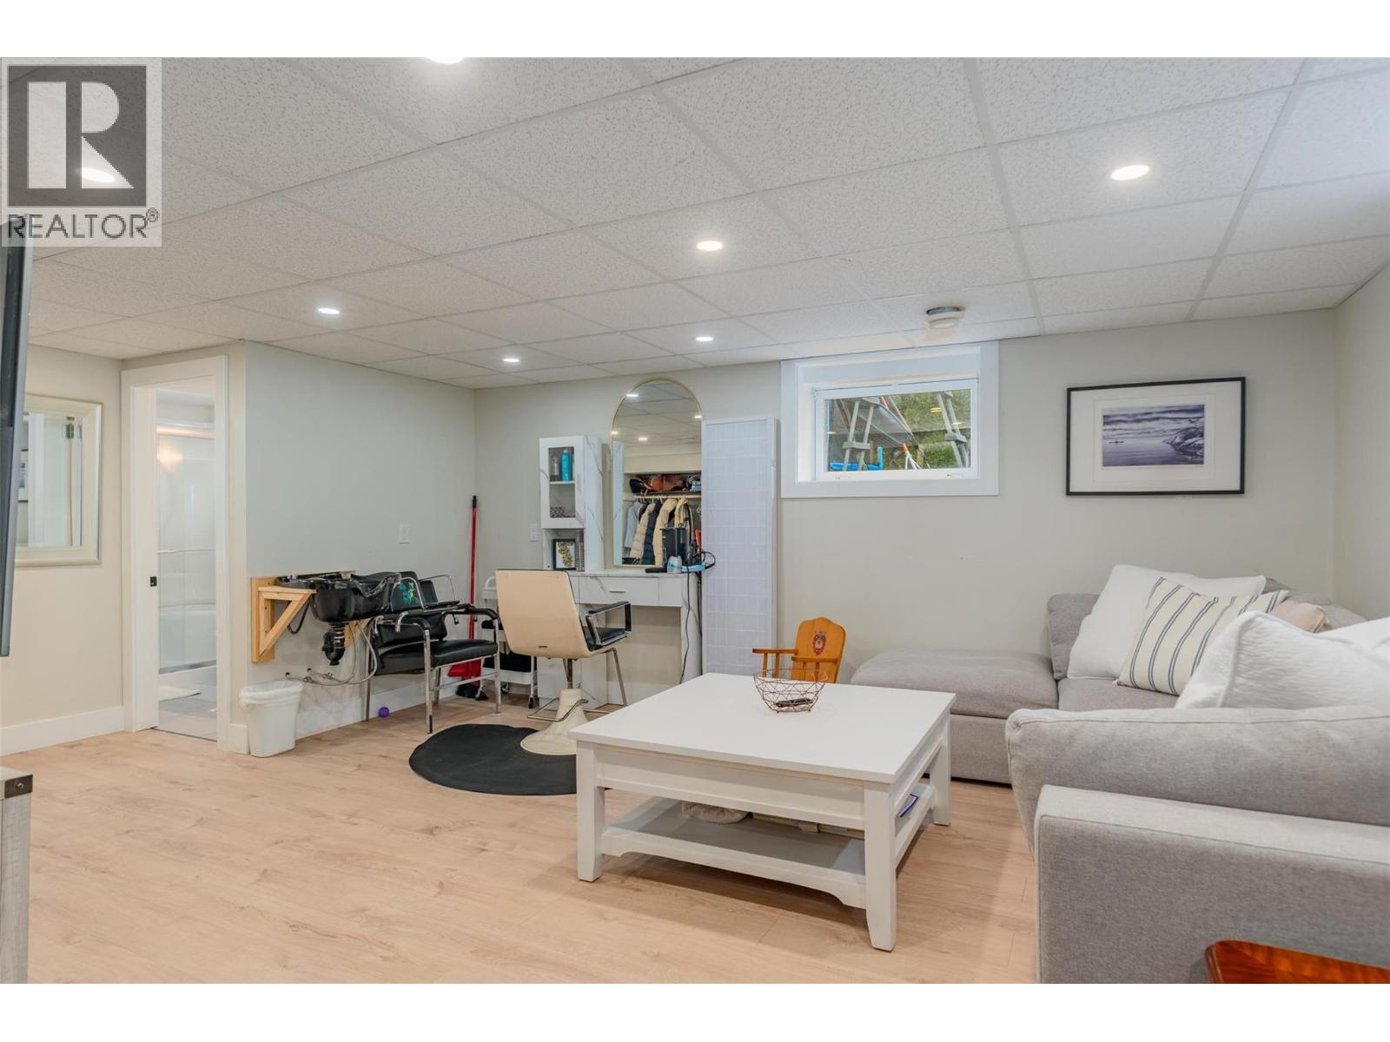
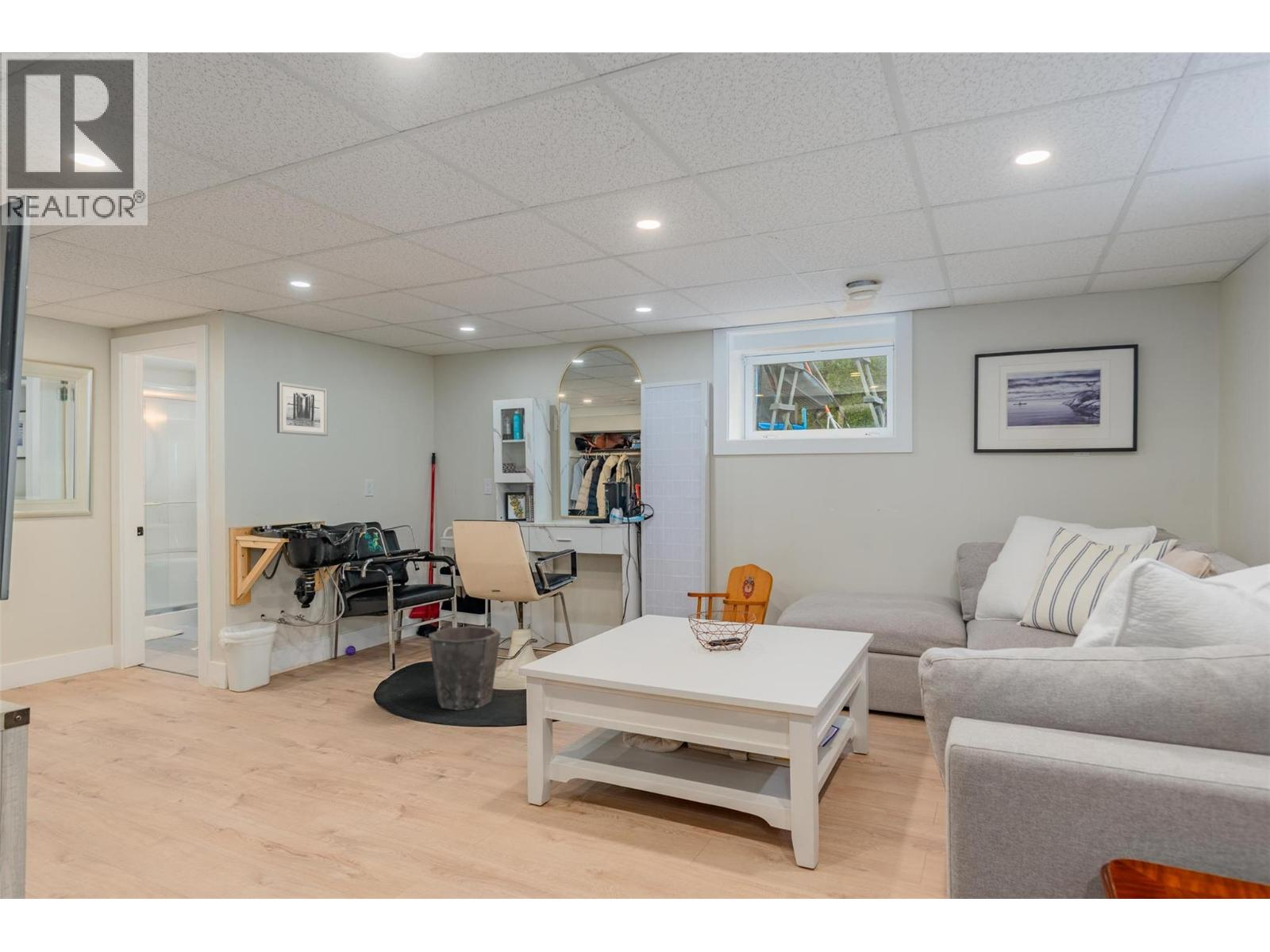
+ waste bin [428,625,502,712]
+ wall art [276,381,329,437]
